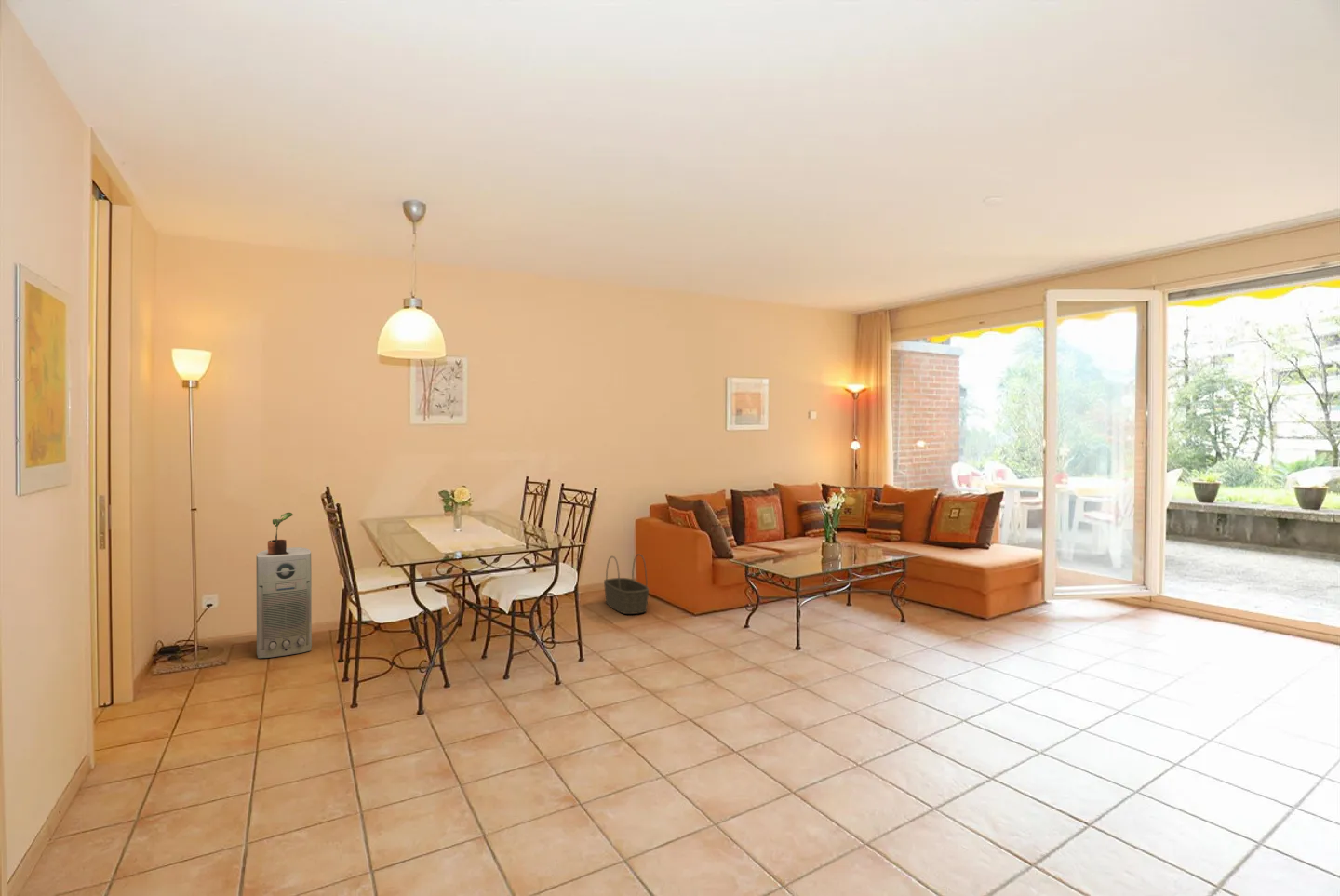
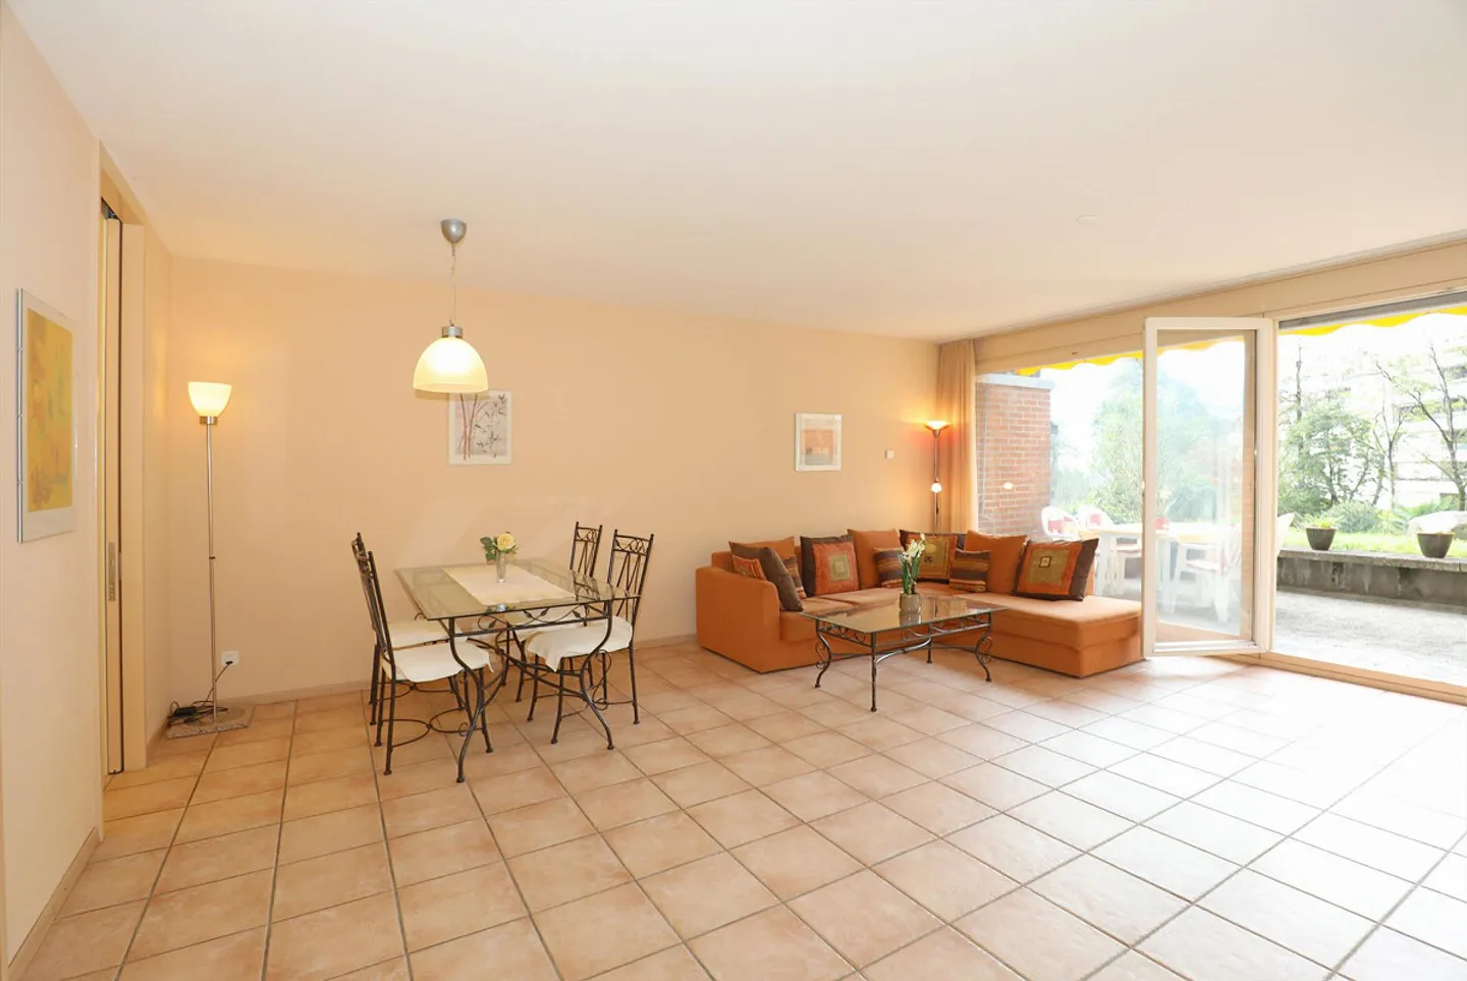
- potted plant [266,512,294,555]
- air purifier [256,546,313,659]
- basket [603,553,650,615]
